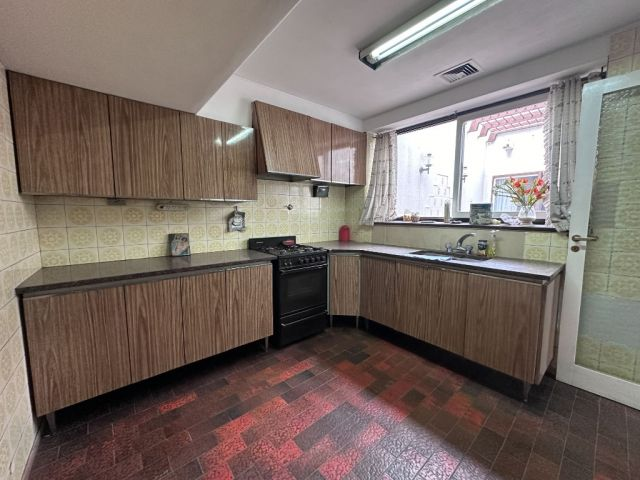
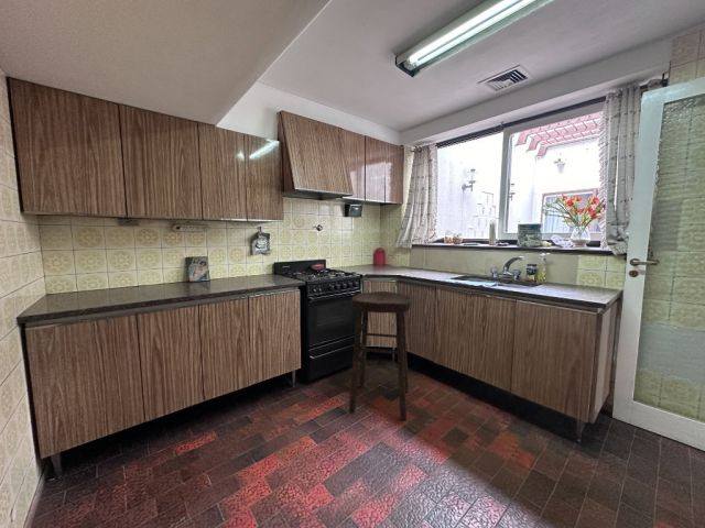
+ stool [348,290,413,421]
